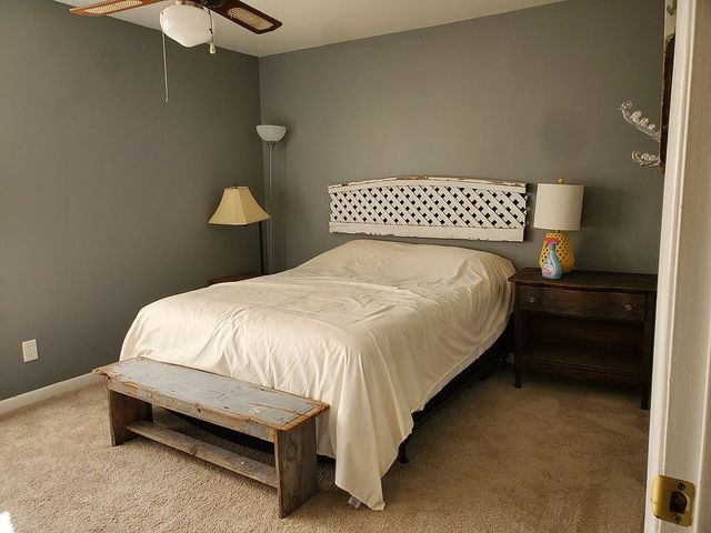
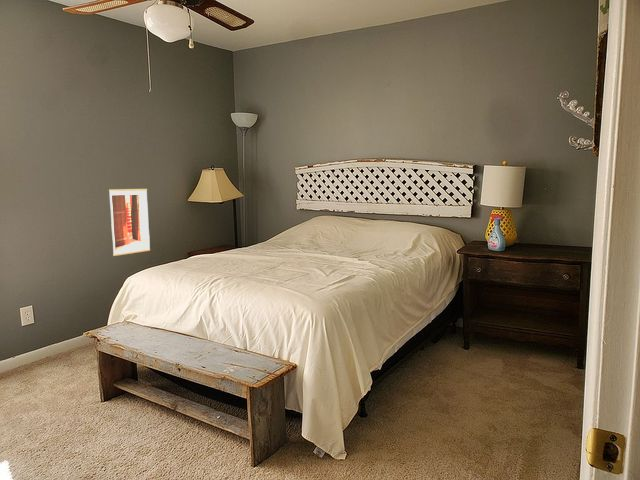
+ wall art [108,188,151,257]
